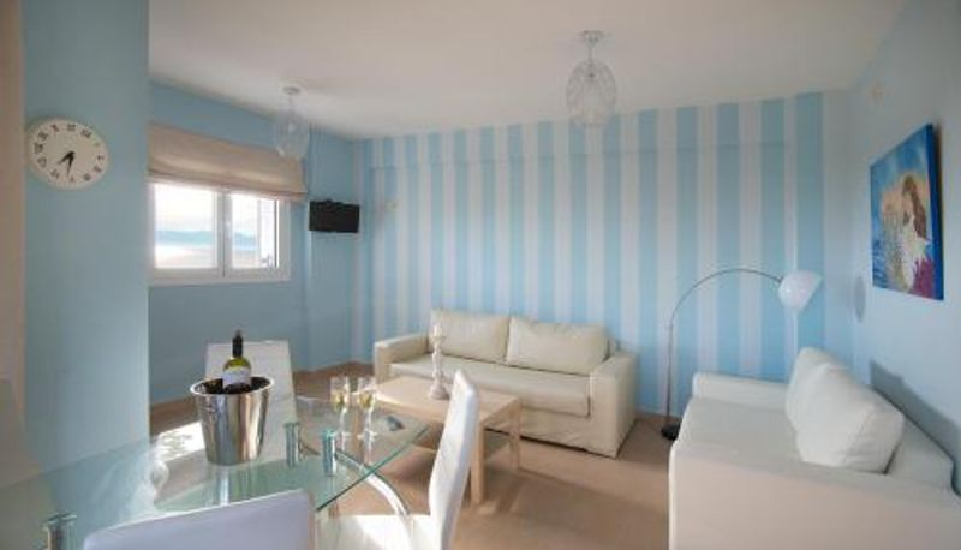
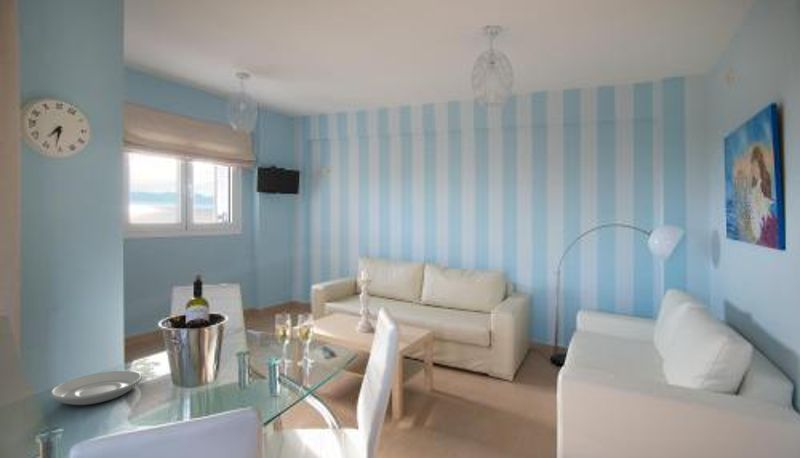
+ plate [49,370,143,406]
